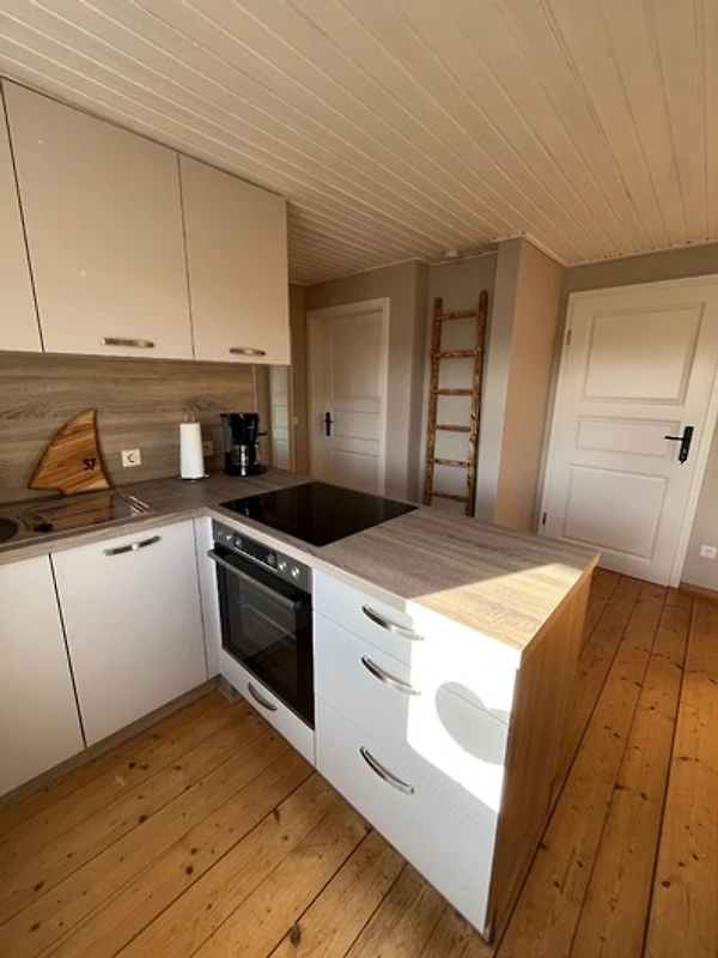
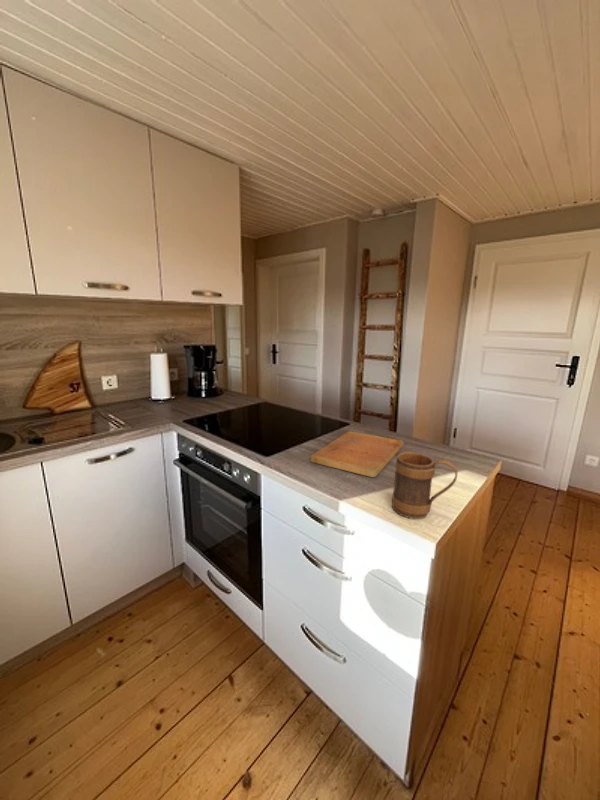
+ mug [391,451,458,520]
+ cutting board [309,430,404,478]
